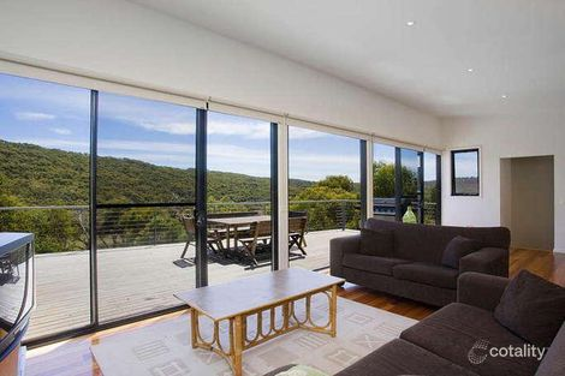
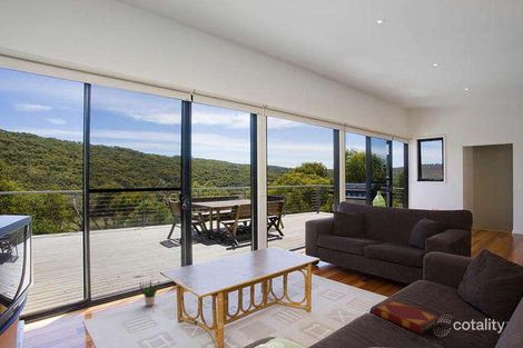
+ potted plant [139,278,160,307]
+ hardback book [373,300,441,335]
